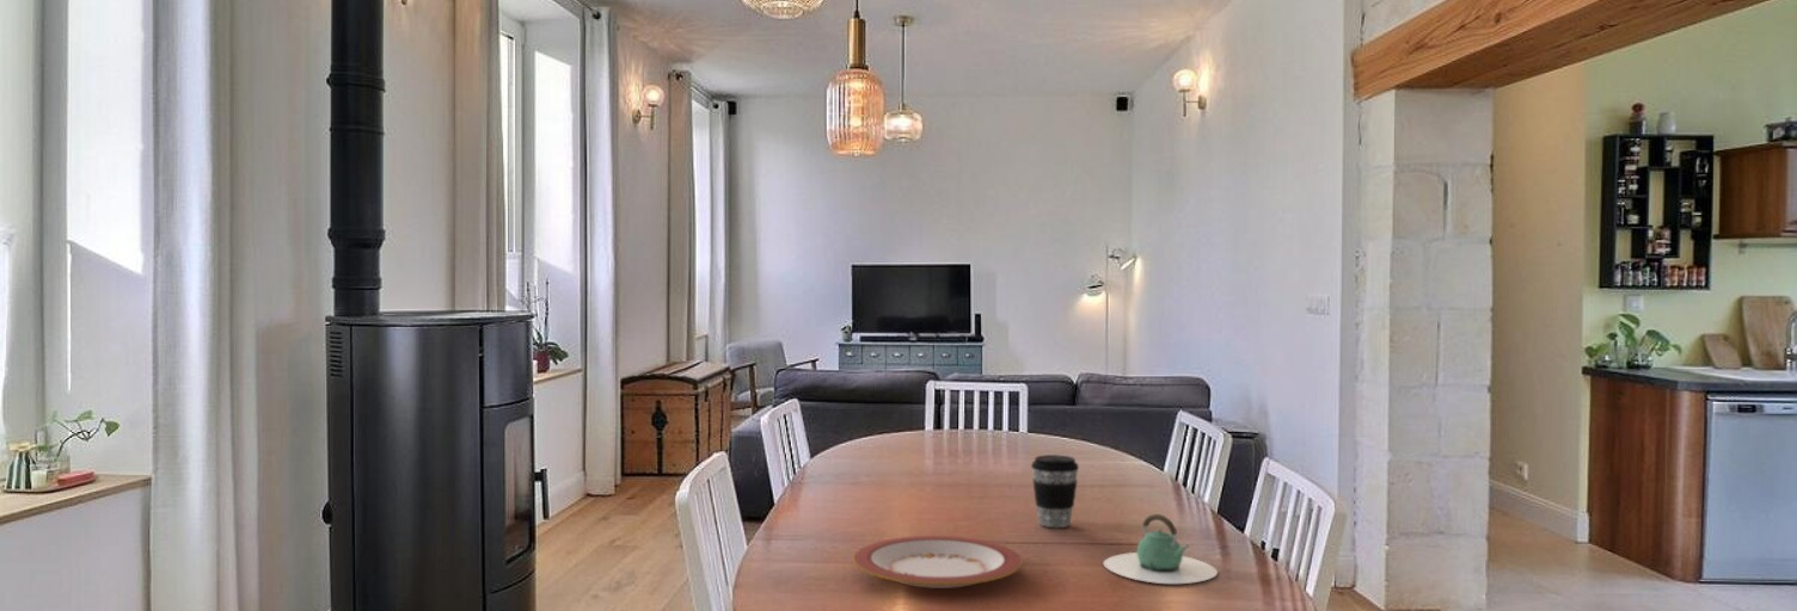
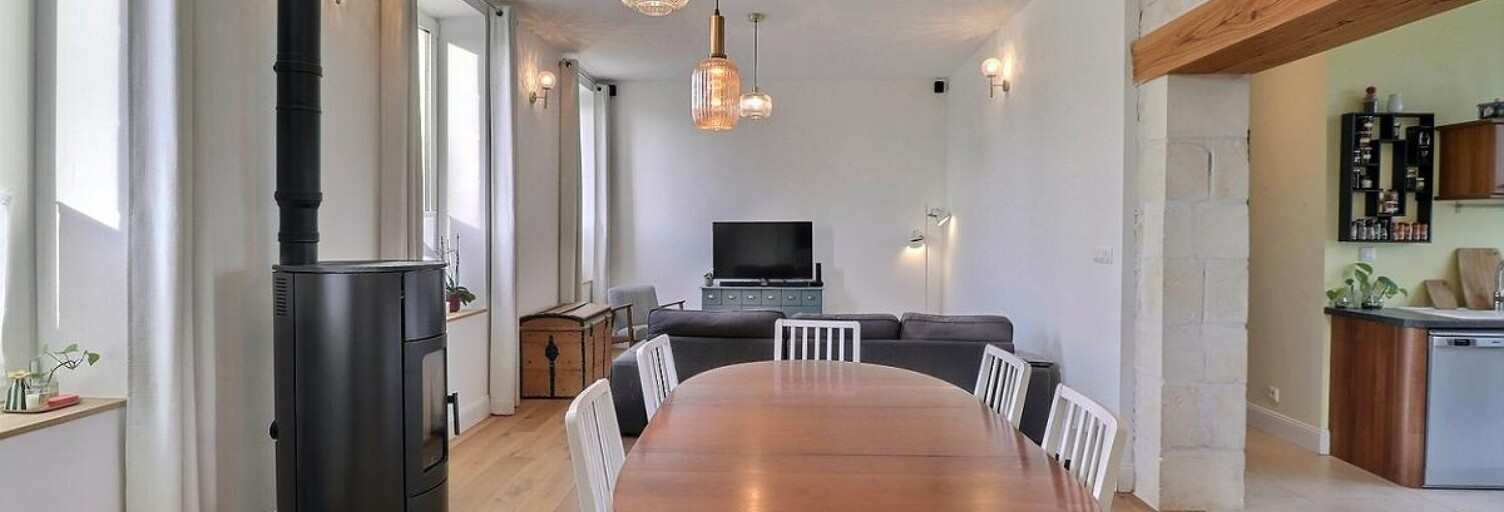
- teapot [1102,513,1219,585]
- plate [852,535,1024,590]
- coffee cup [1030,453,1080,529]
